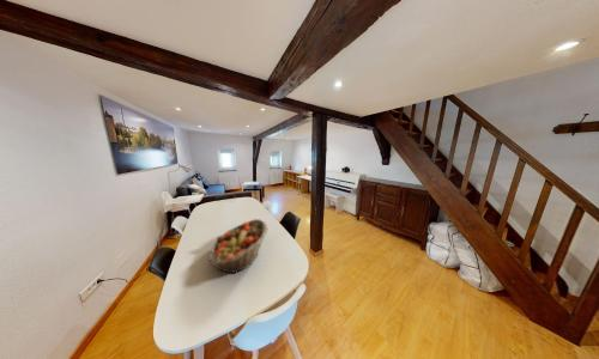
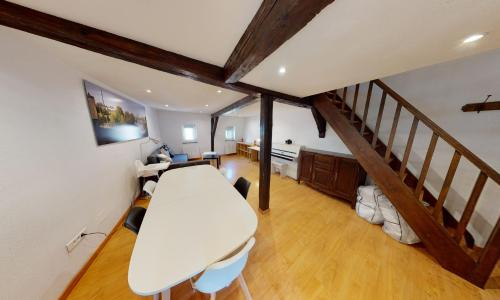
- fruit basket [207,218,270,274]
